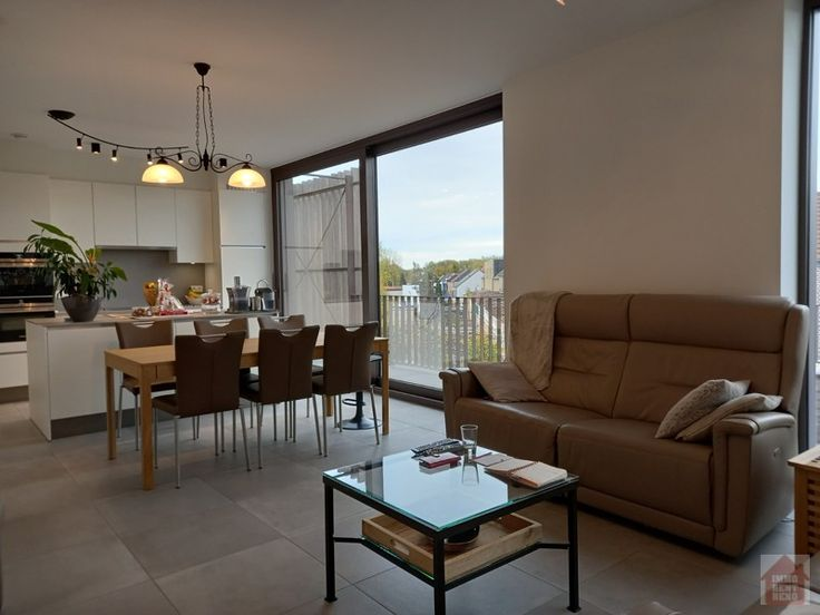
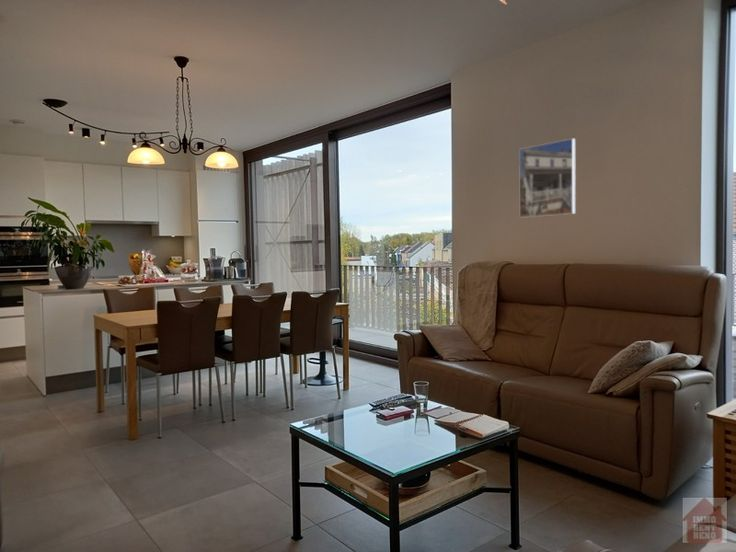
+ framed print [518,137,576,219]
